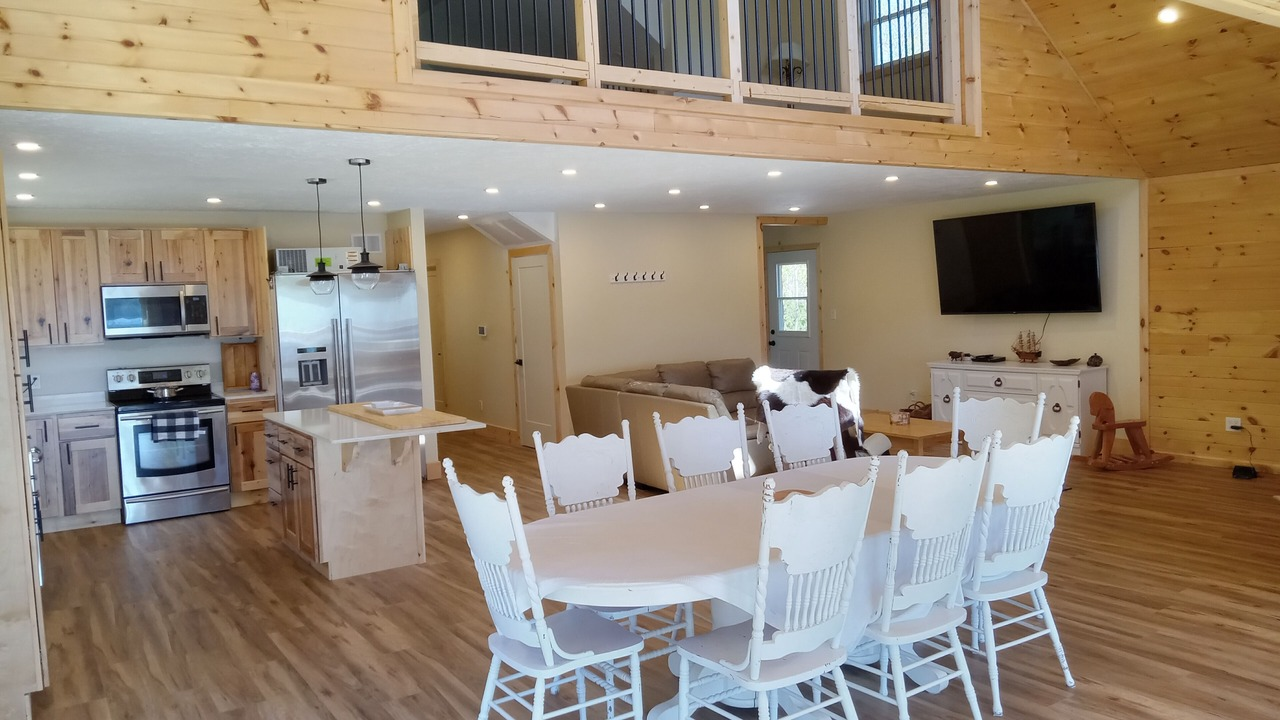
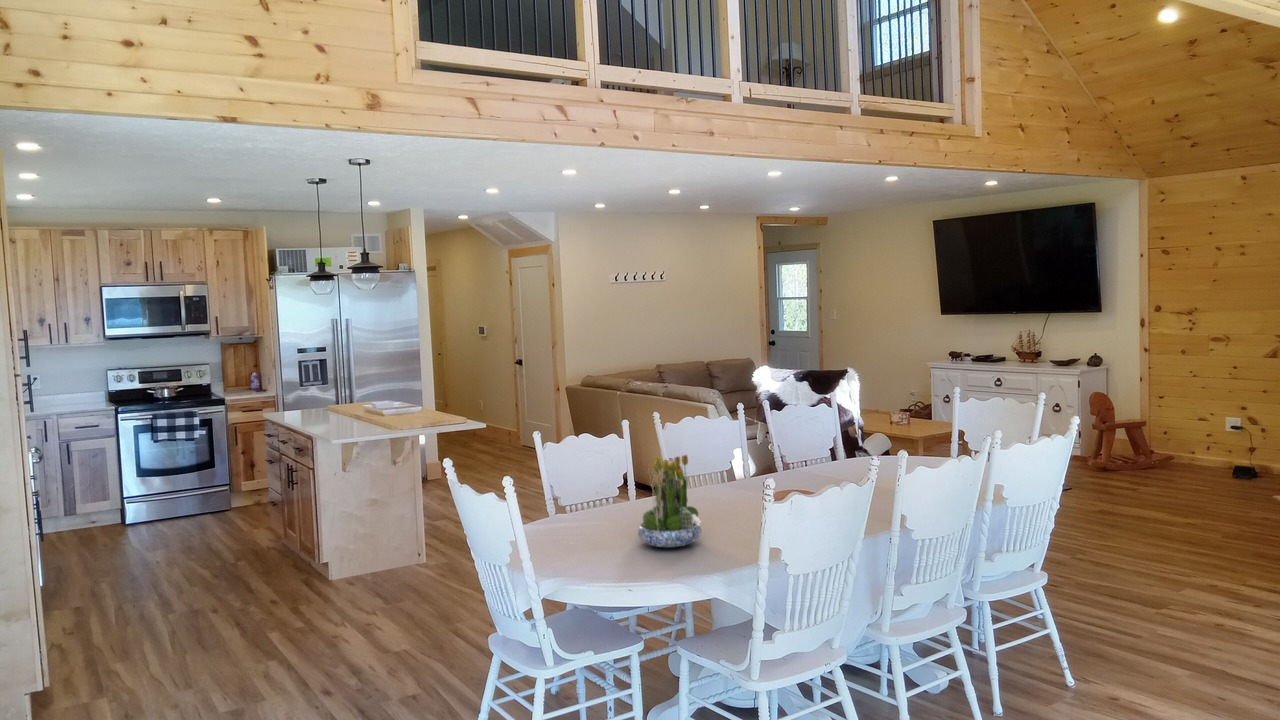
+ flower arrangement [637,454,702,548]
